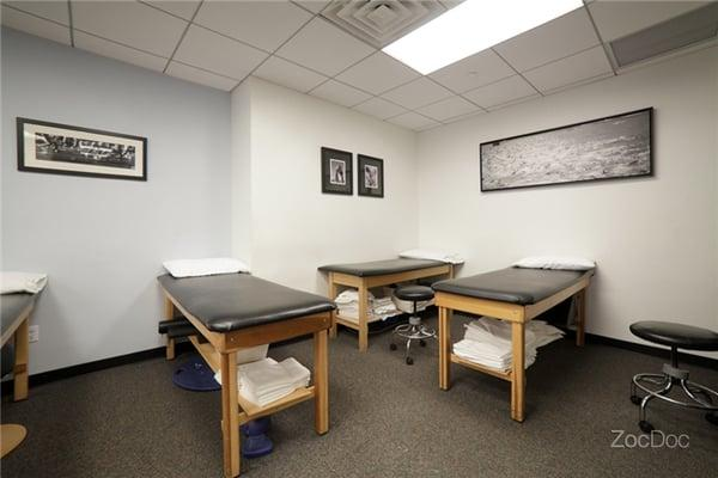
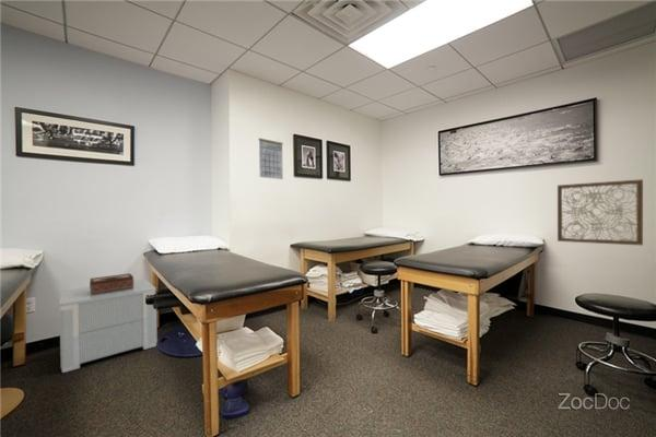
+ wall art [557,178,644,247]
+ nightstand [58,279,159,374]
+ calendar [258,137,284,180]
+ tissue box [89,272,134,296]
